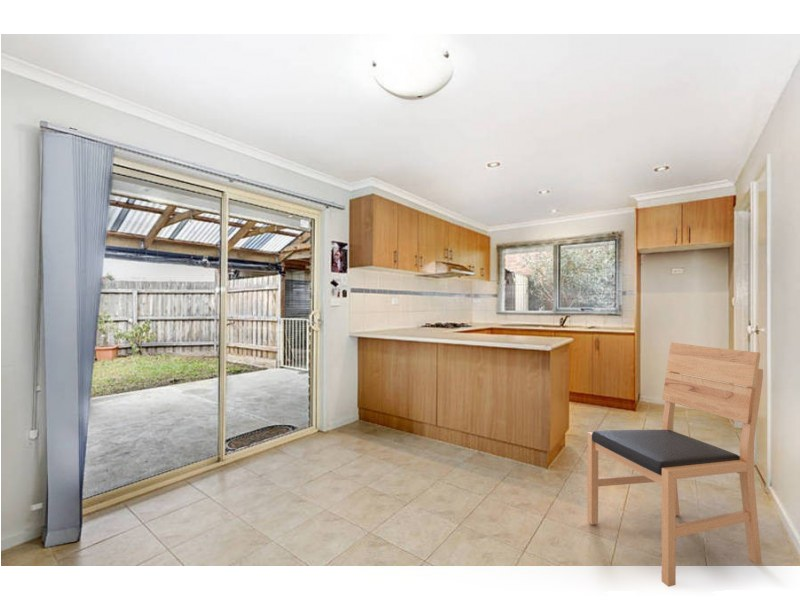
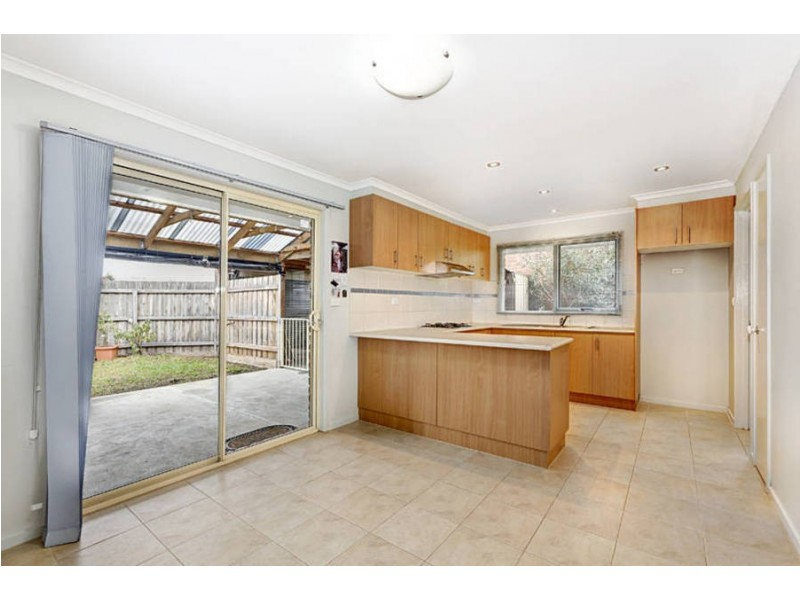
- chair [586,342,764,588]
